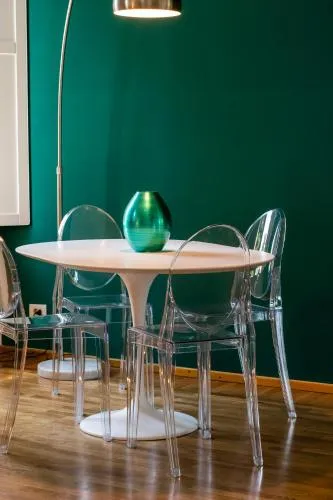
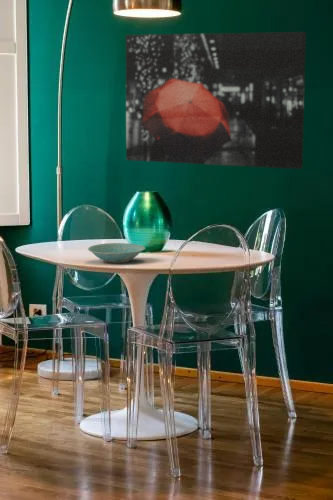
+ wall art [125,31,307,170]
+ bowl [87,242,146,264]
